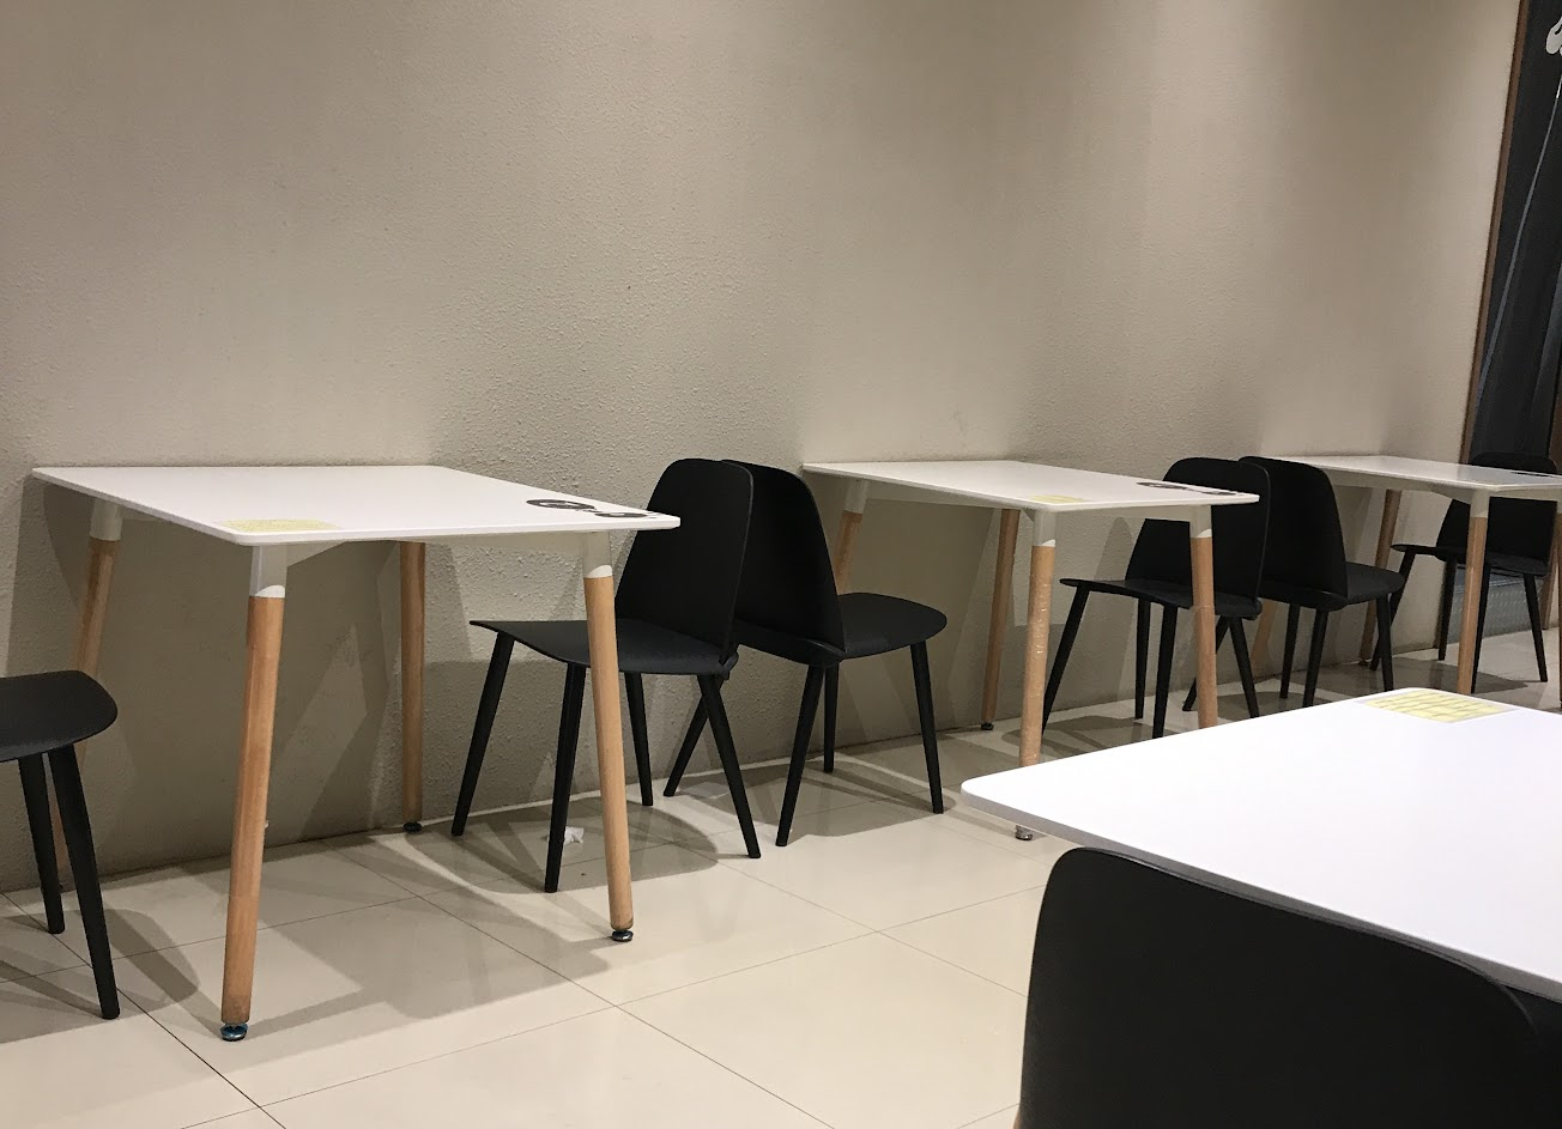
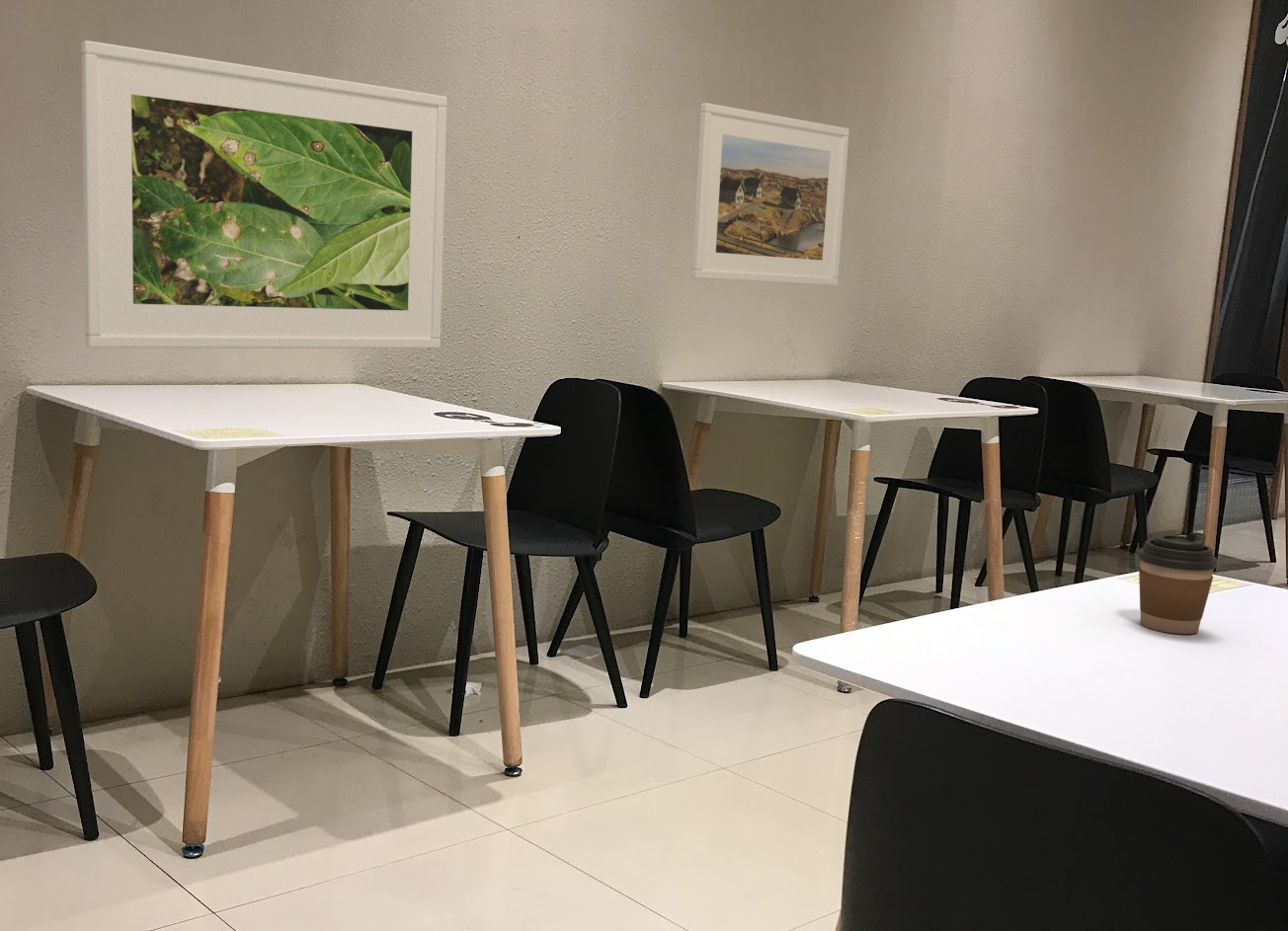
+ coffee cup [1138,531,1218,635]
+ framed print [80,39,448,349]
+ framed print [690,102,850,286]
